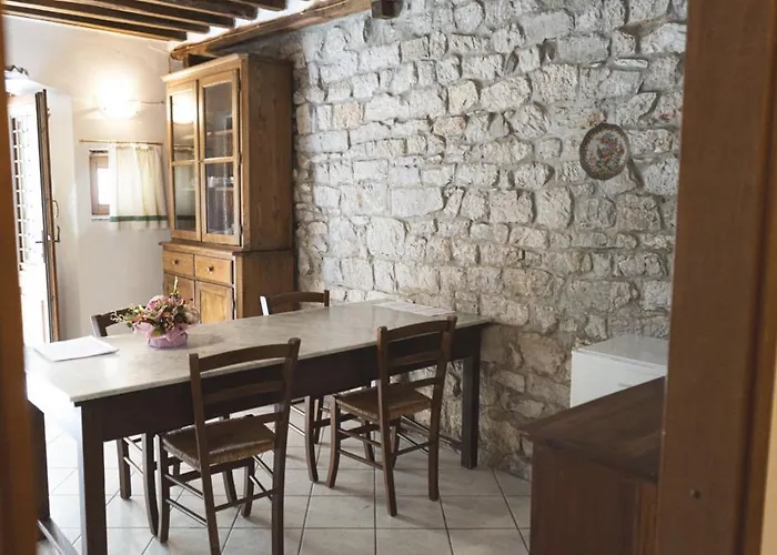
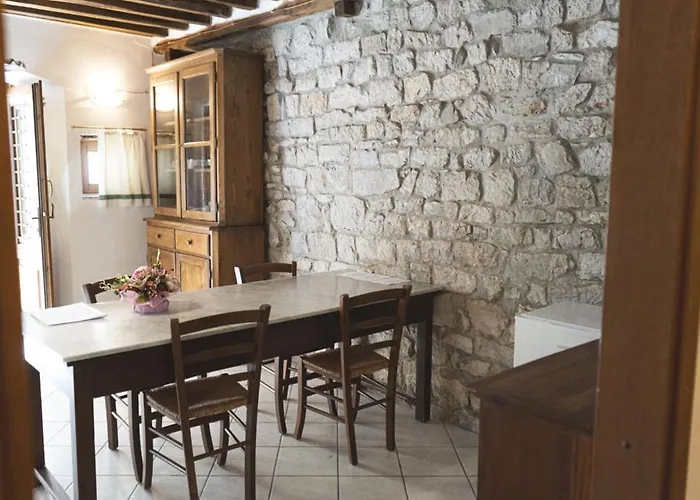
- decorative plate [578,122,630,182]
